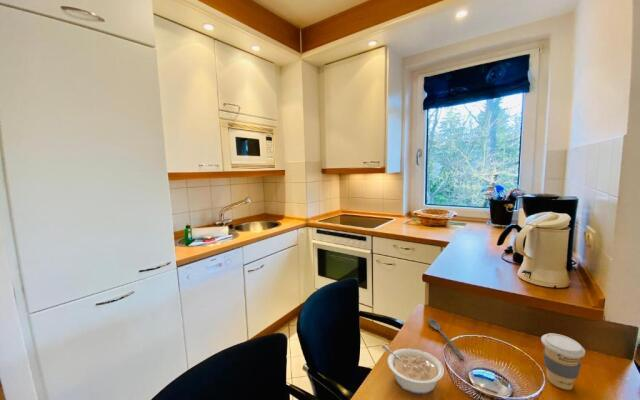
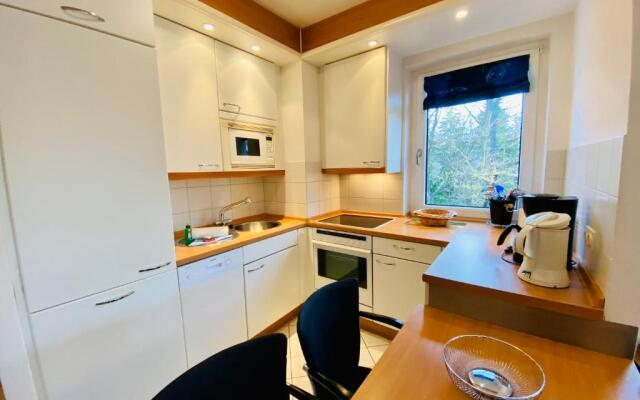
- coffee cup [540,332,586,391]
- spoon [428,317,465,360]
- legume [381,344,445,395]
